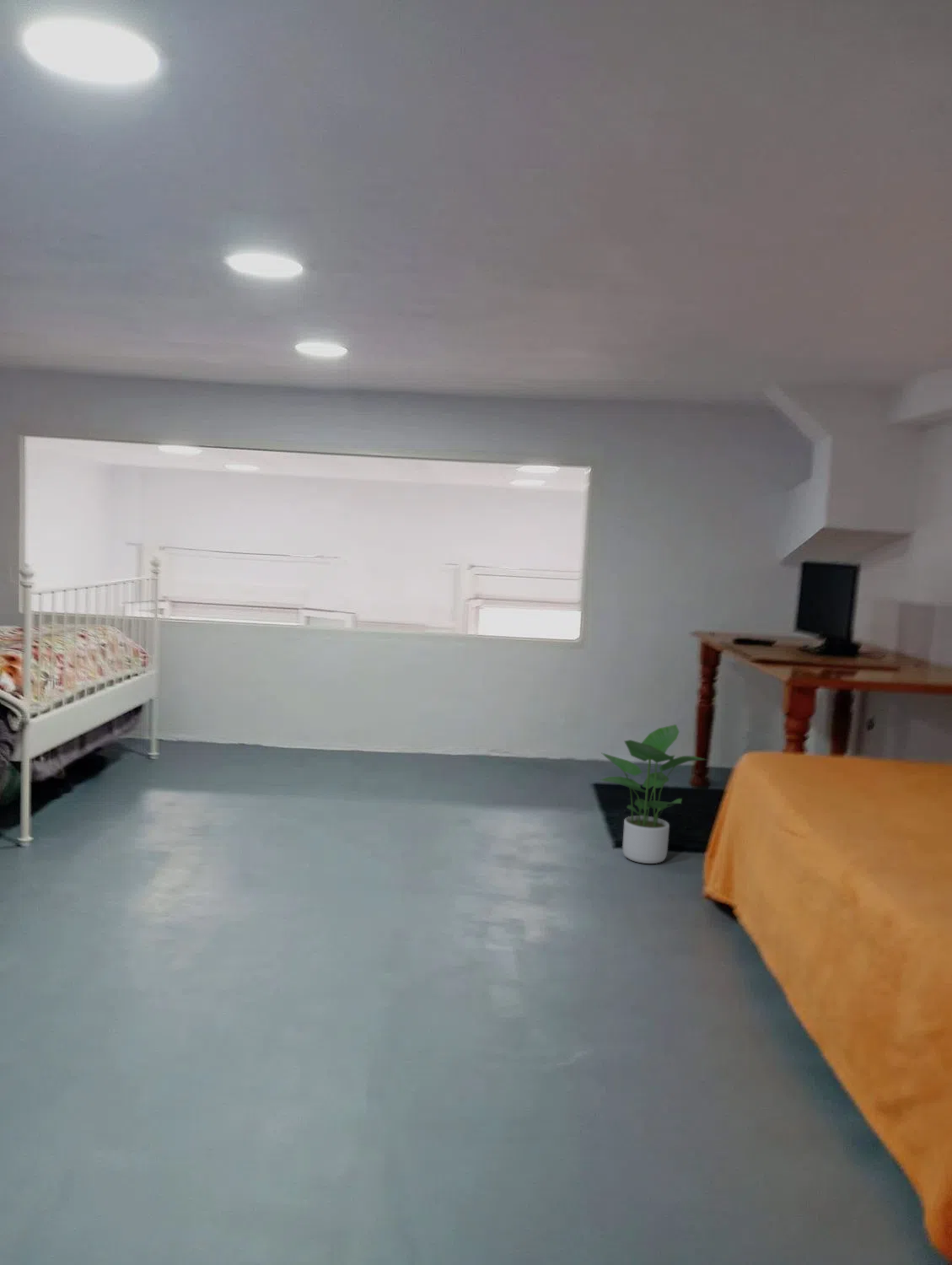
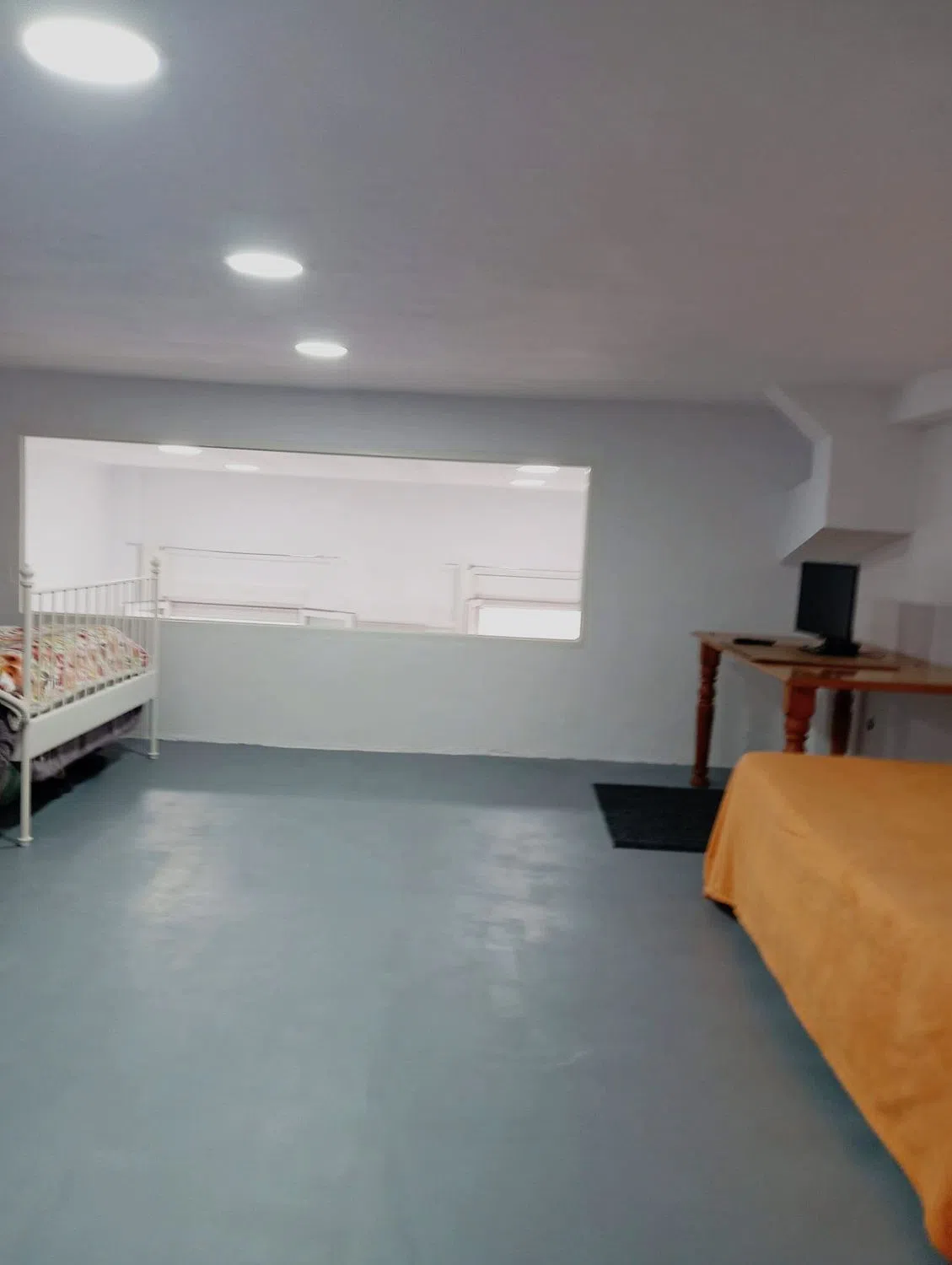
- potted plant [600,724,707,864]
